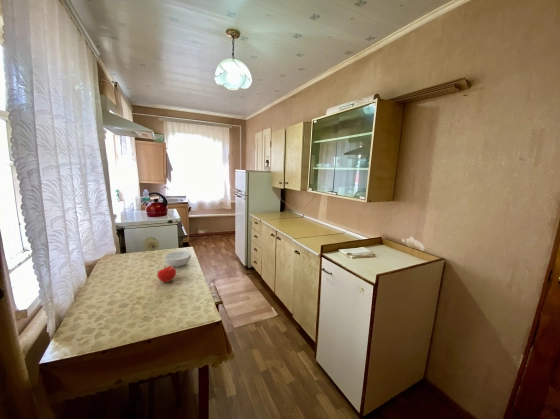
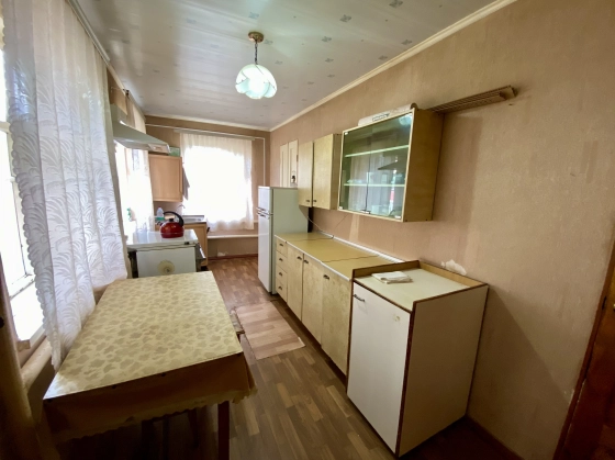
- cereal bowl [164,250,192,268]
- fruit [156,265,177,283]
